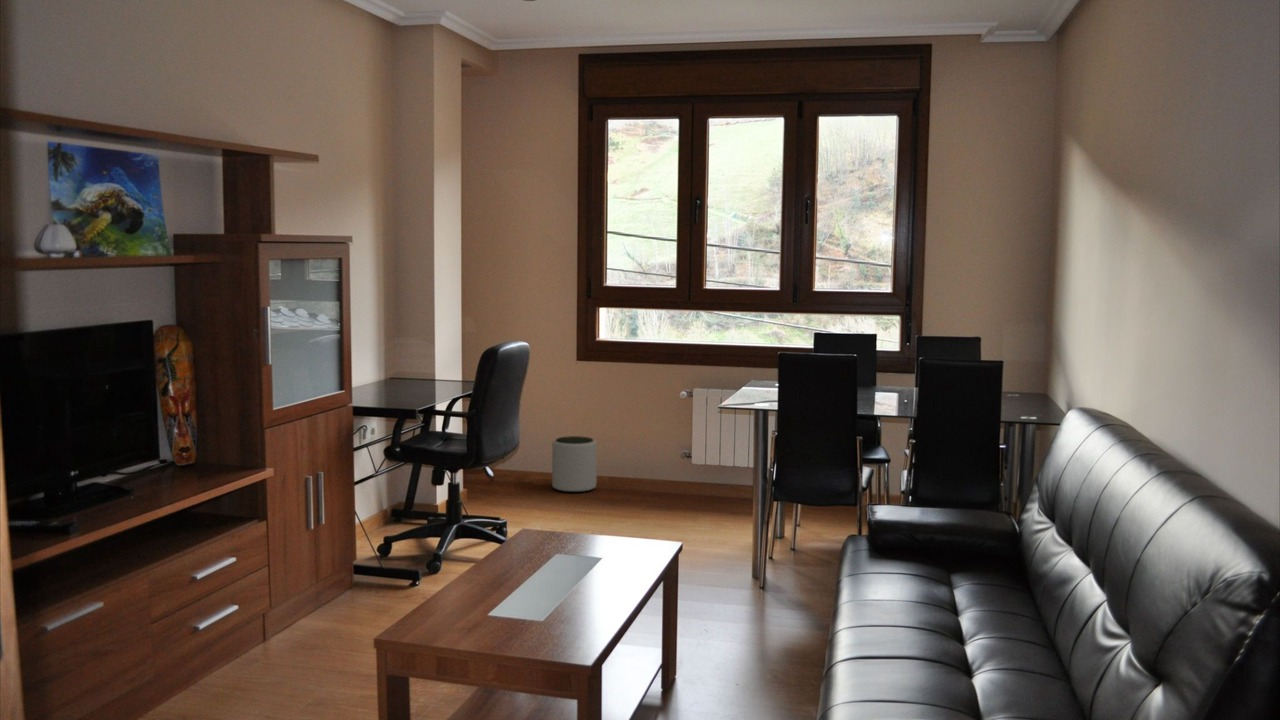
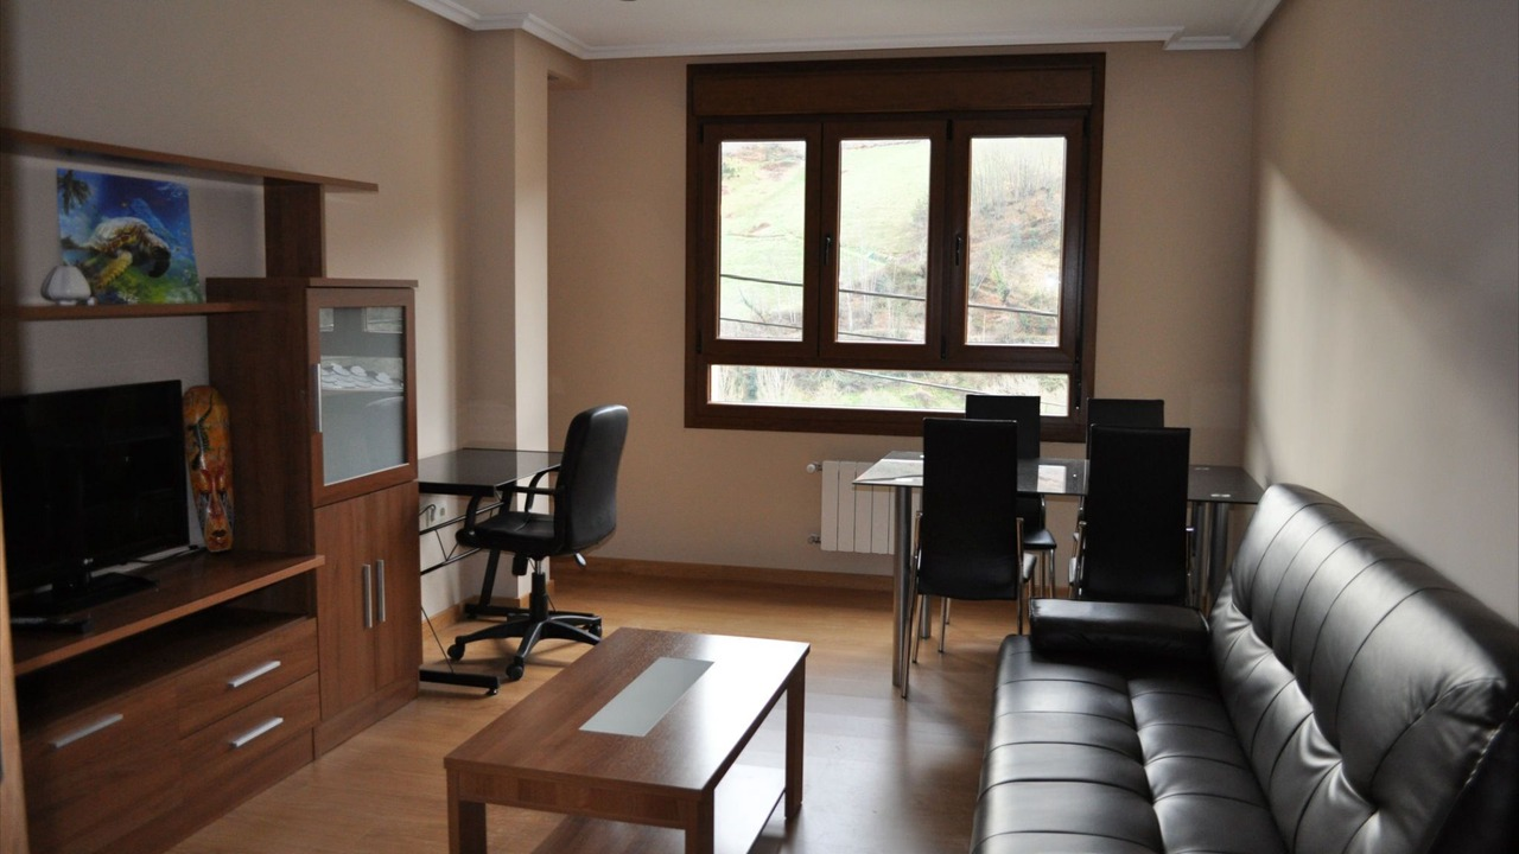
- plant pot [551,435,598,493]
